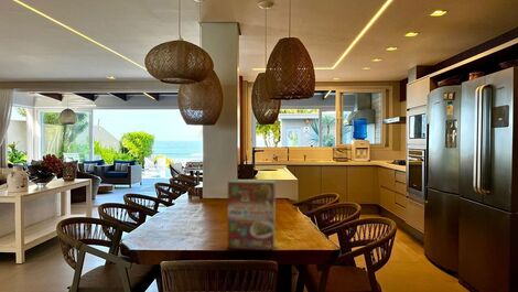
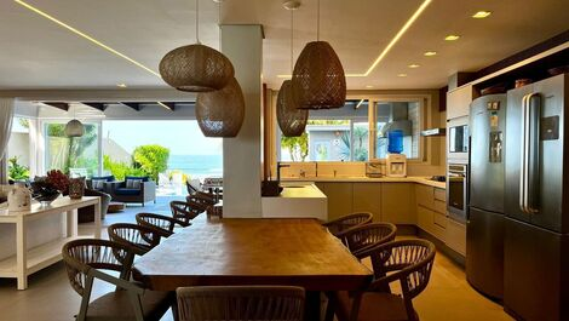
- cereal box [227,179,277,251]
